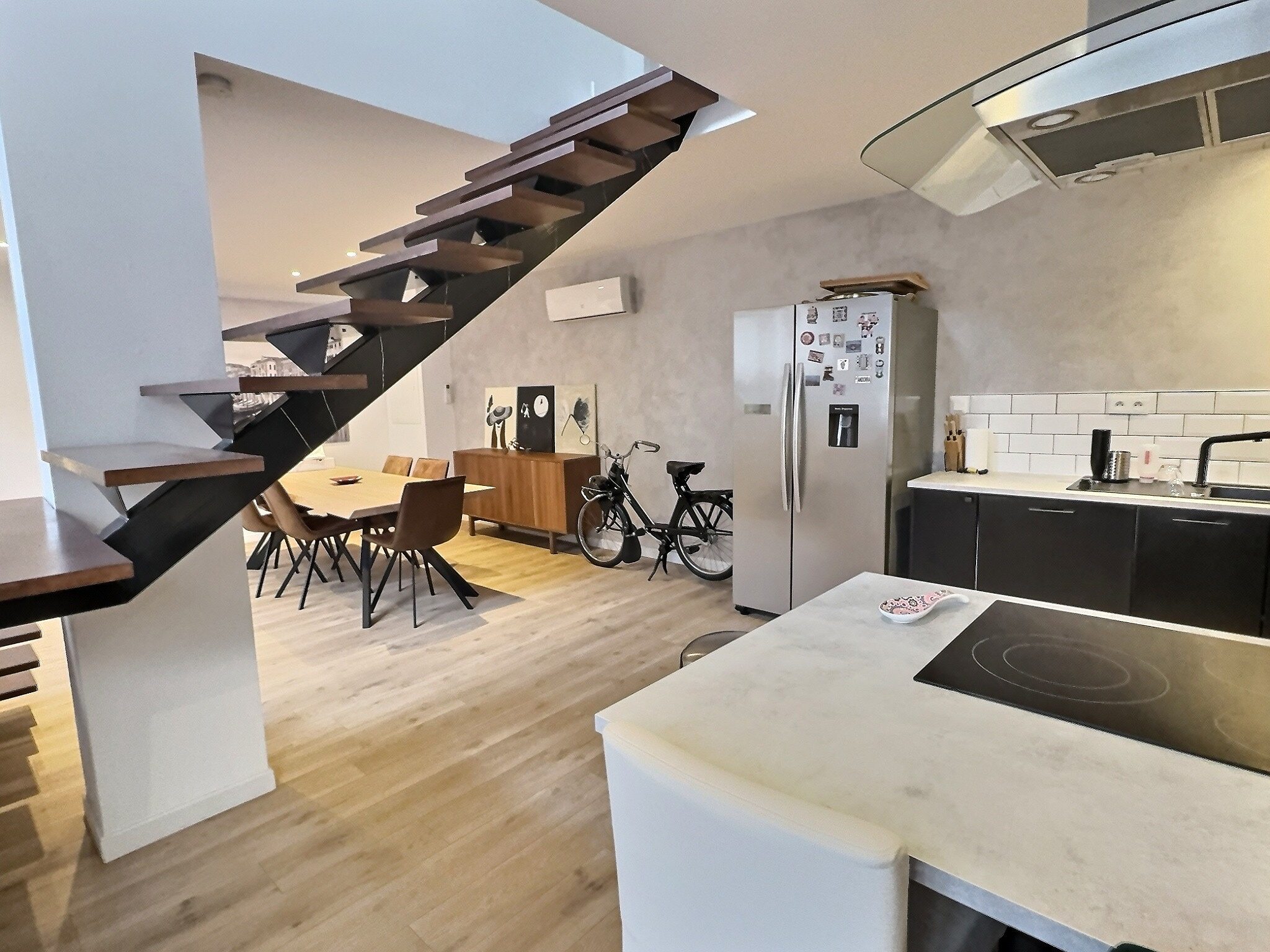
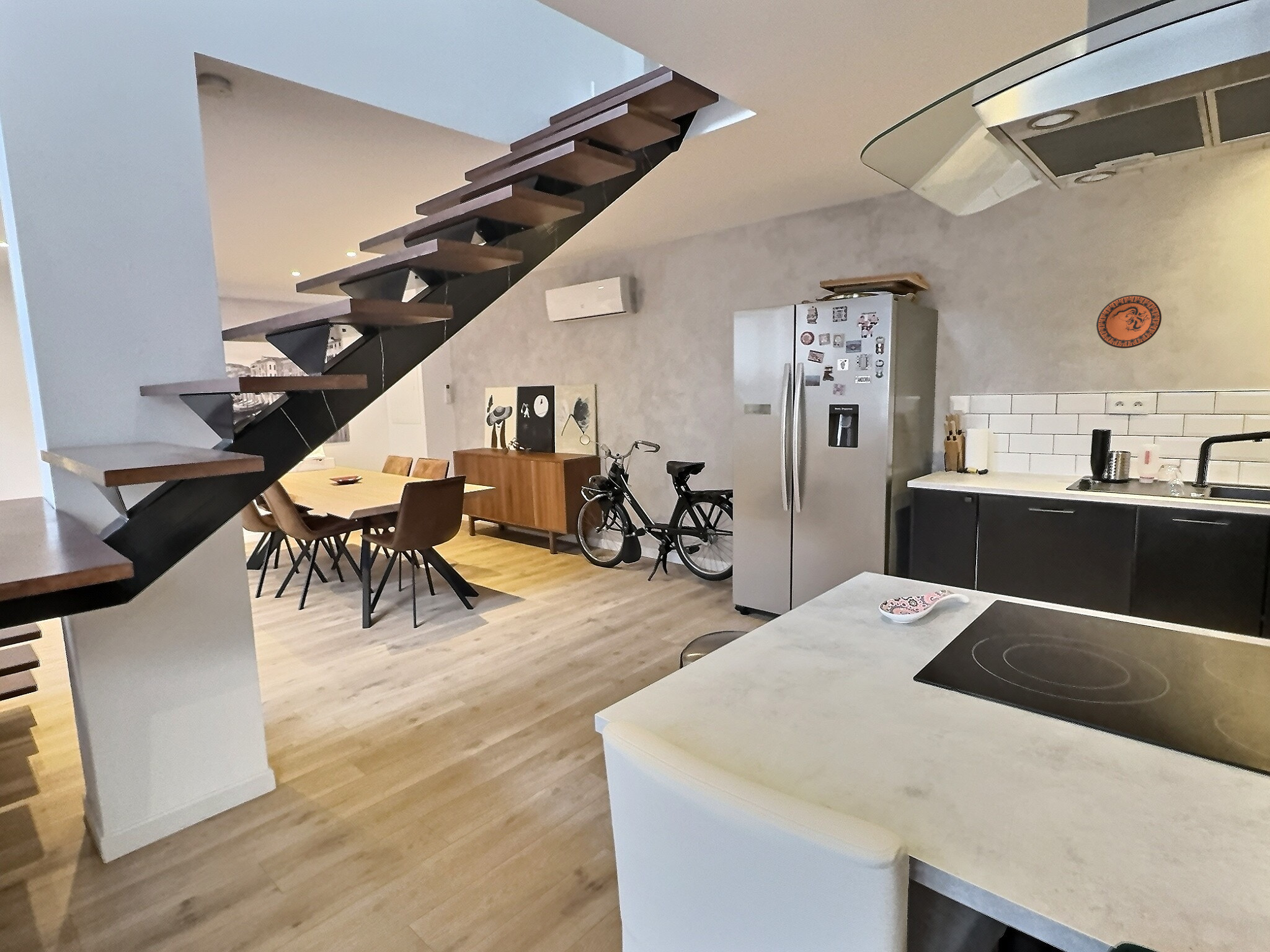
+ decorative plate [1096,294,1162,349]
